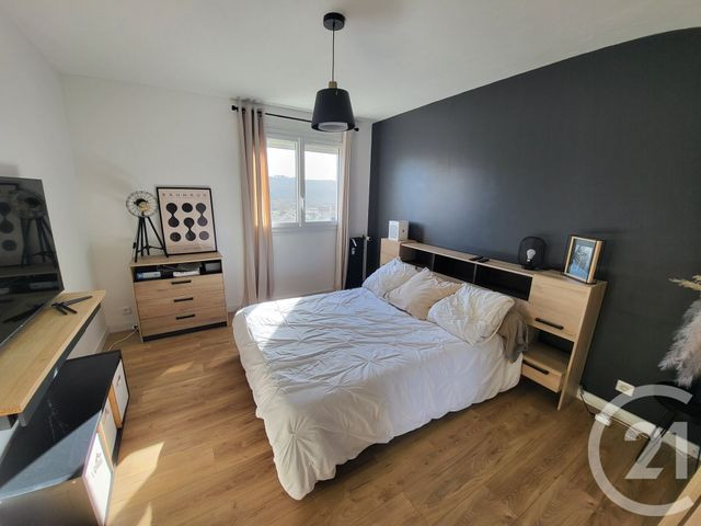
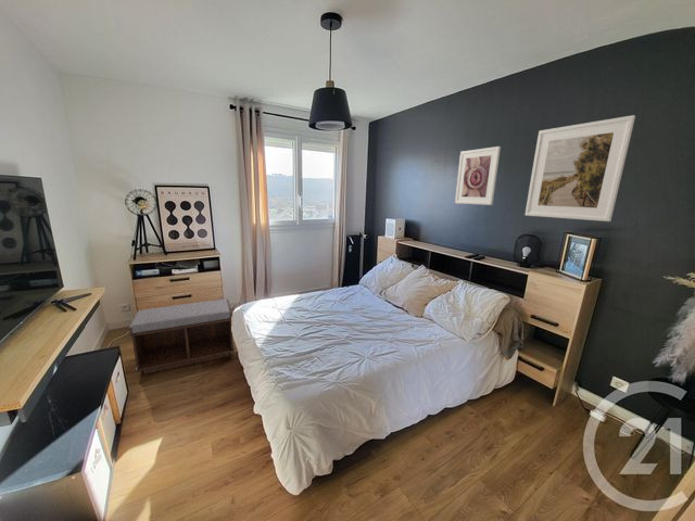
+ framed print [454,145,502,206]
+ bench [128,298,236,376]
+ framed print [525,114,636,223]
